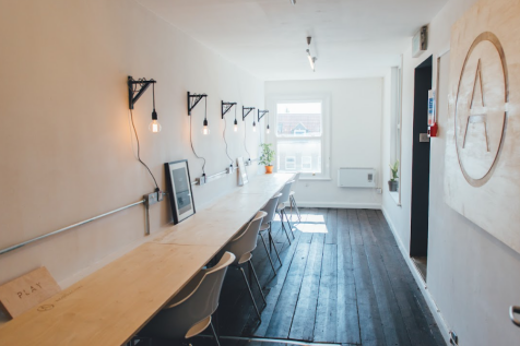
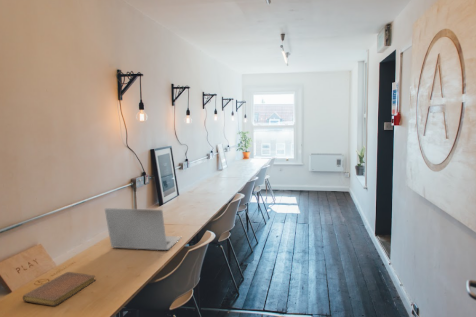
+ laptop [104,207,183,251]
+ notebook [22,271,96,307]
